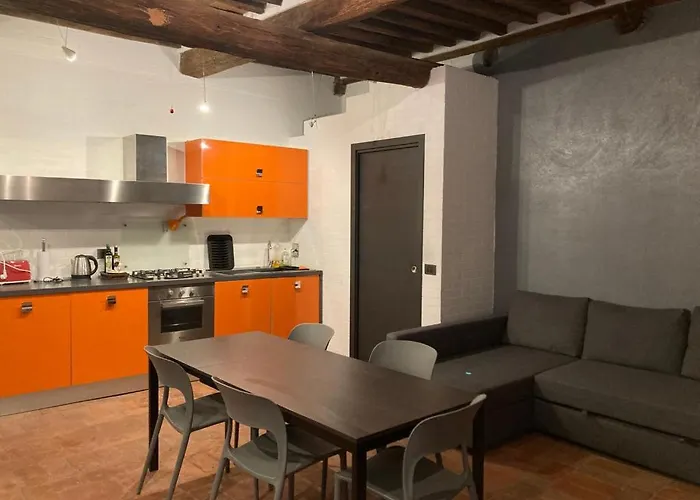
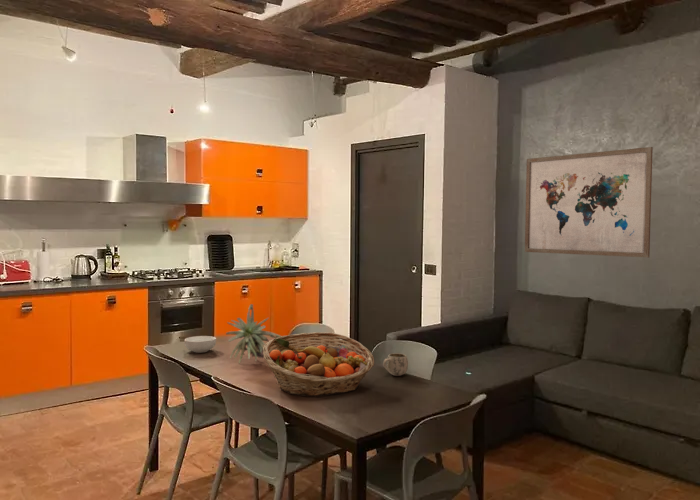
+ mug [382,352,409,377]
+ cereal bowl [184,335,217,354]
+ wall art [524,146,654,259]
+ fruit basket [263,331,375,397]
+ plant [225,303,282,364]
